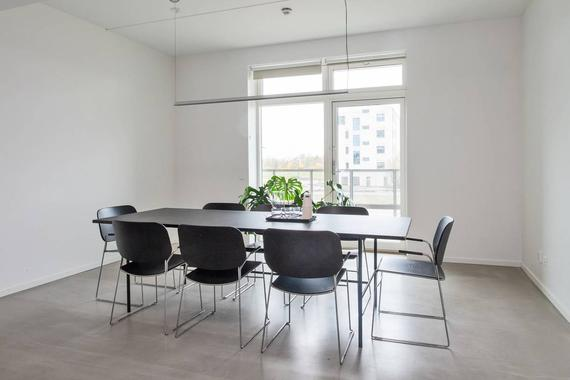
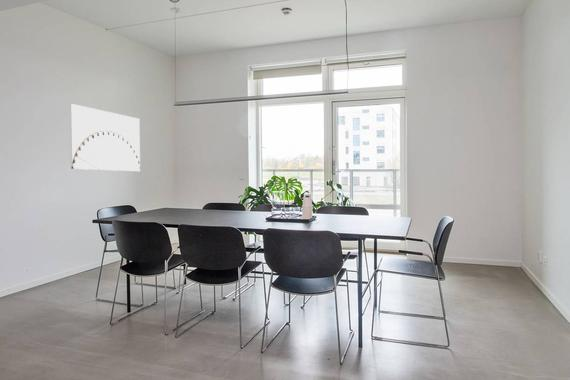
+ wall art [68,103,141,172]
